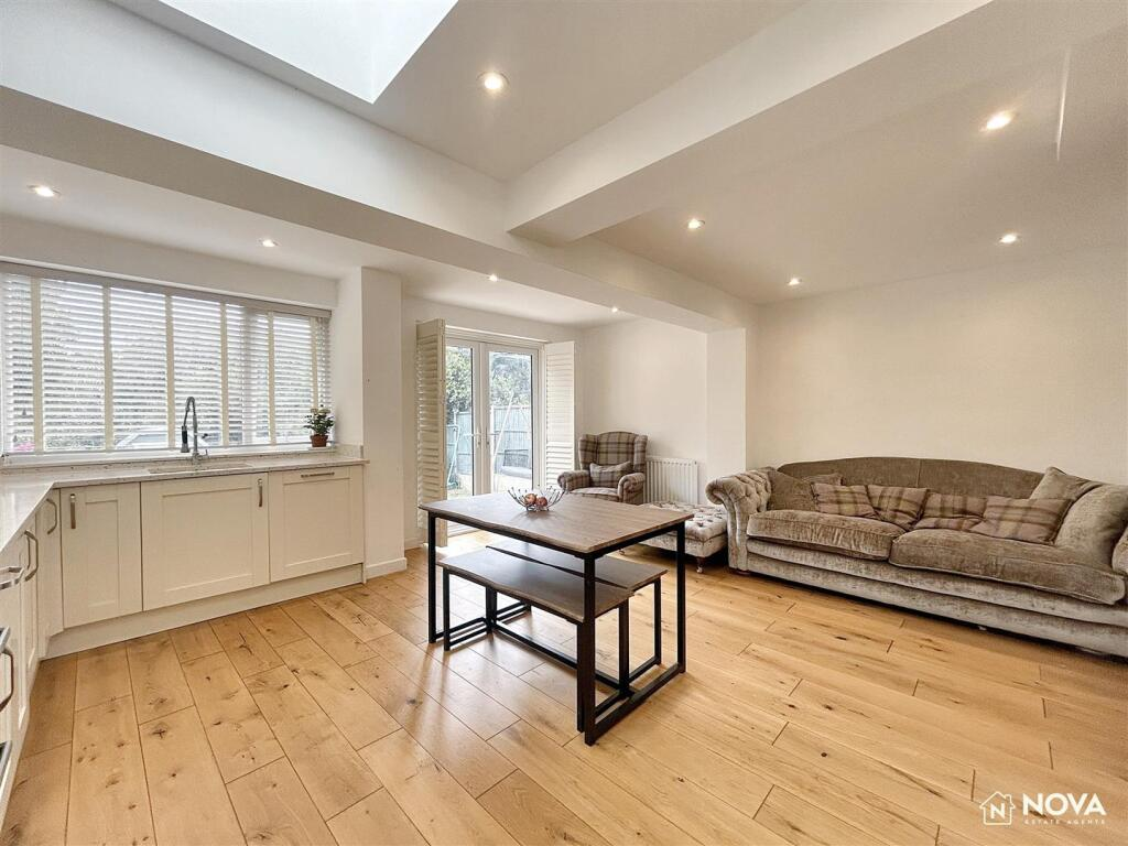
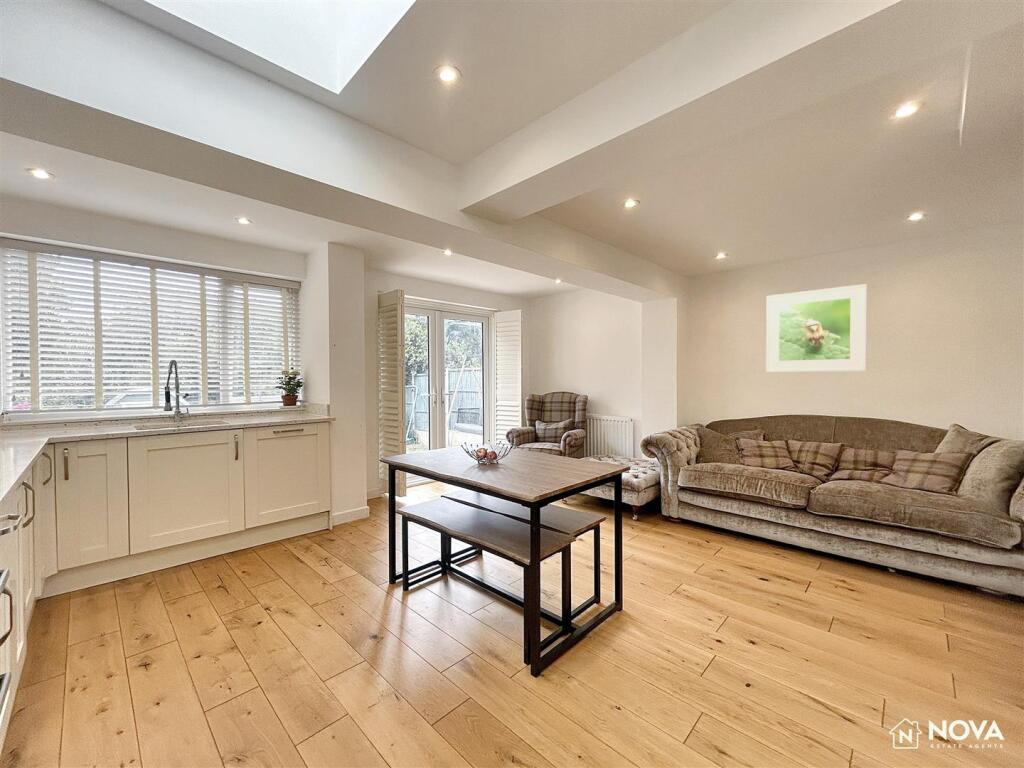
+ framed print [765,283,868,373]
